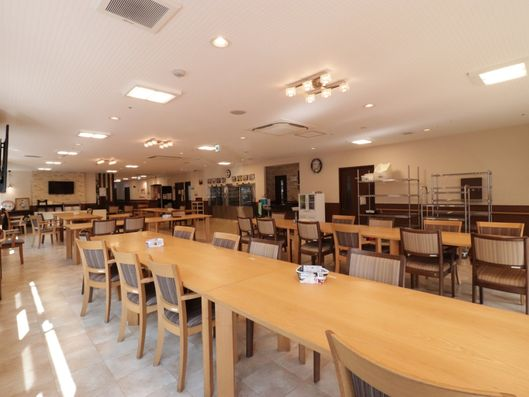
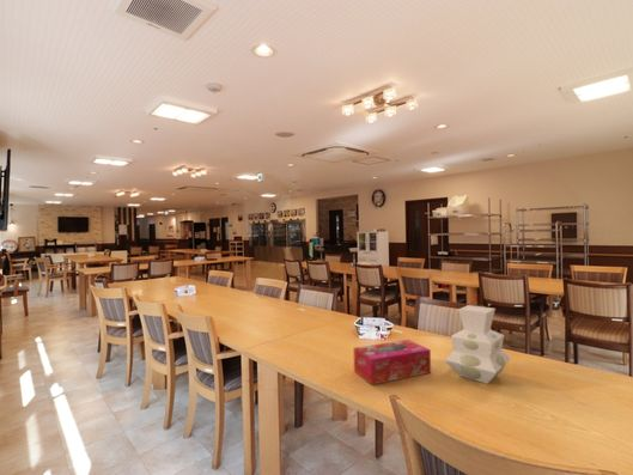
+ tissue box [353,339,432,385]
+ vase [444,304,512,384]
